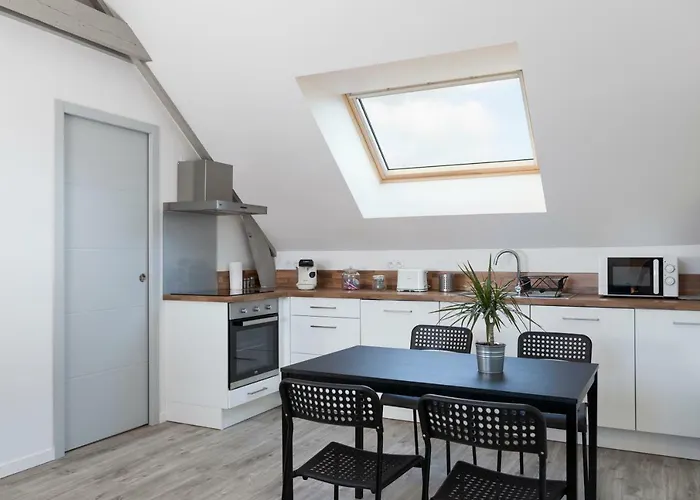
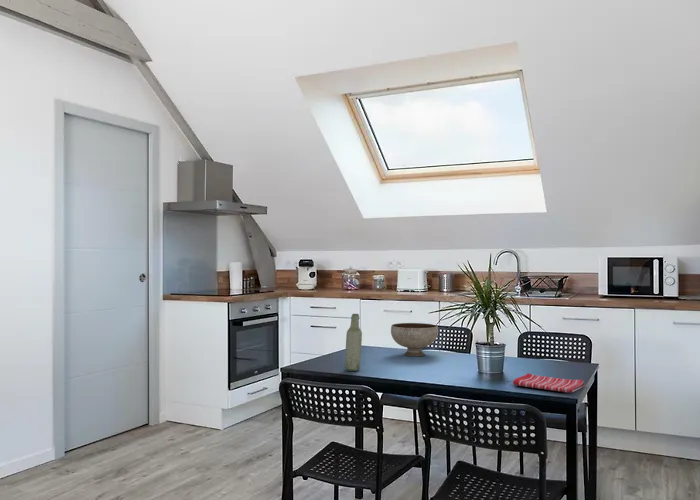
+ dish towel [512,372,586,393]
+ bowl [390,322,439,357]
+ bottle [344,313,363,372]
